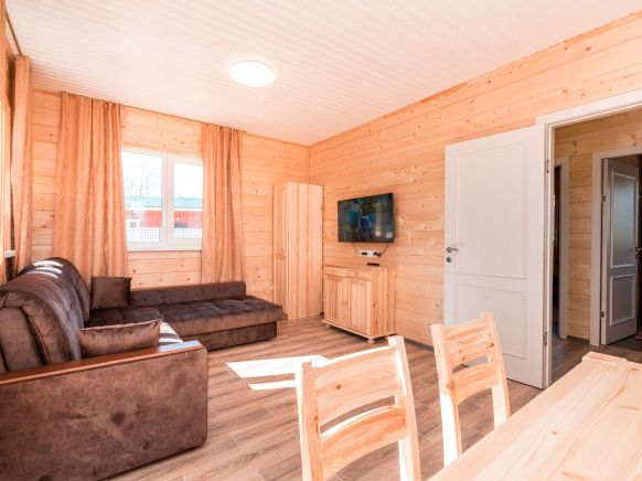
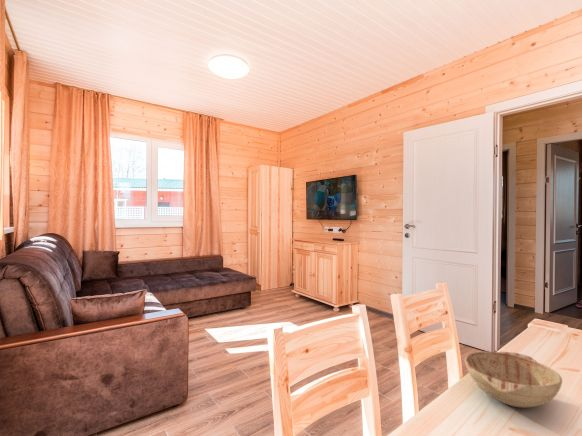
+ decorative bowl [464,350,563,408]
